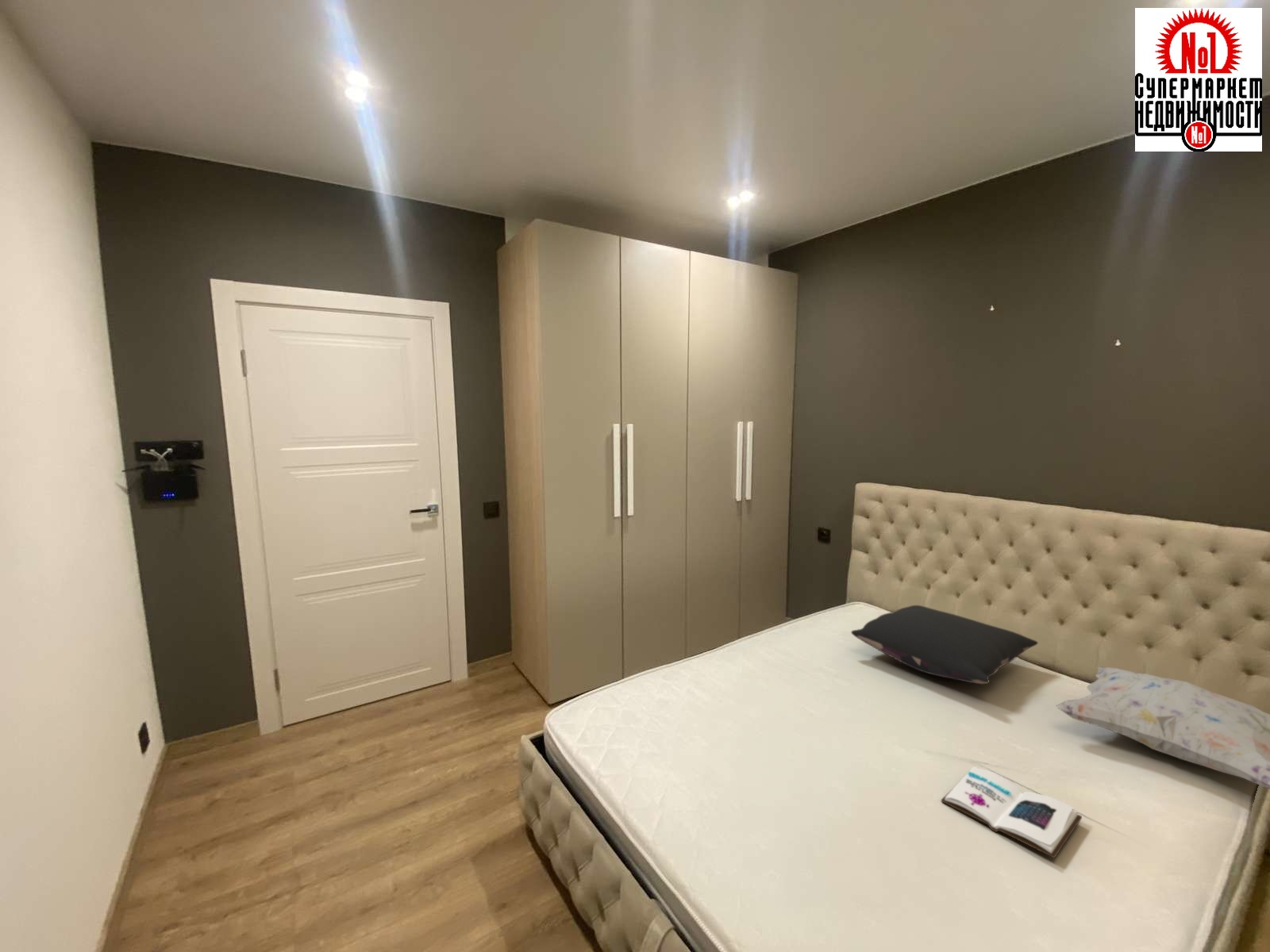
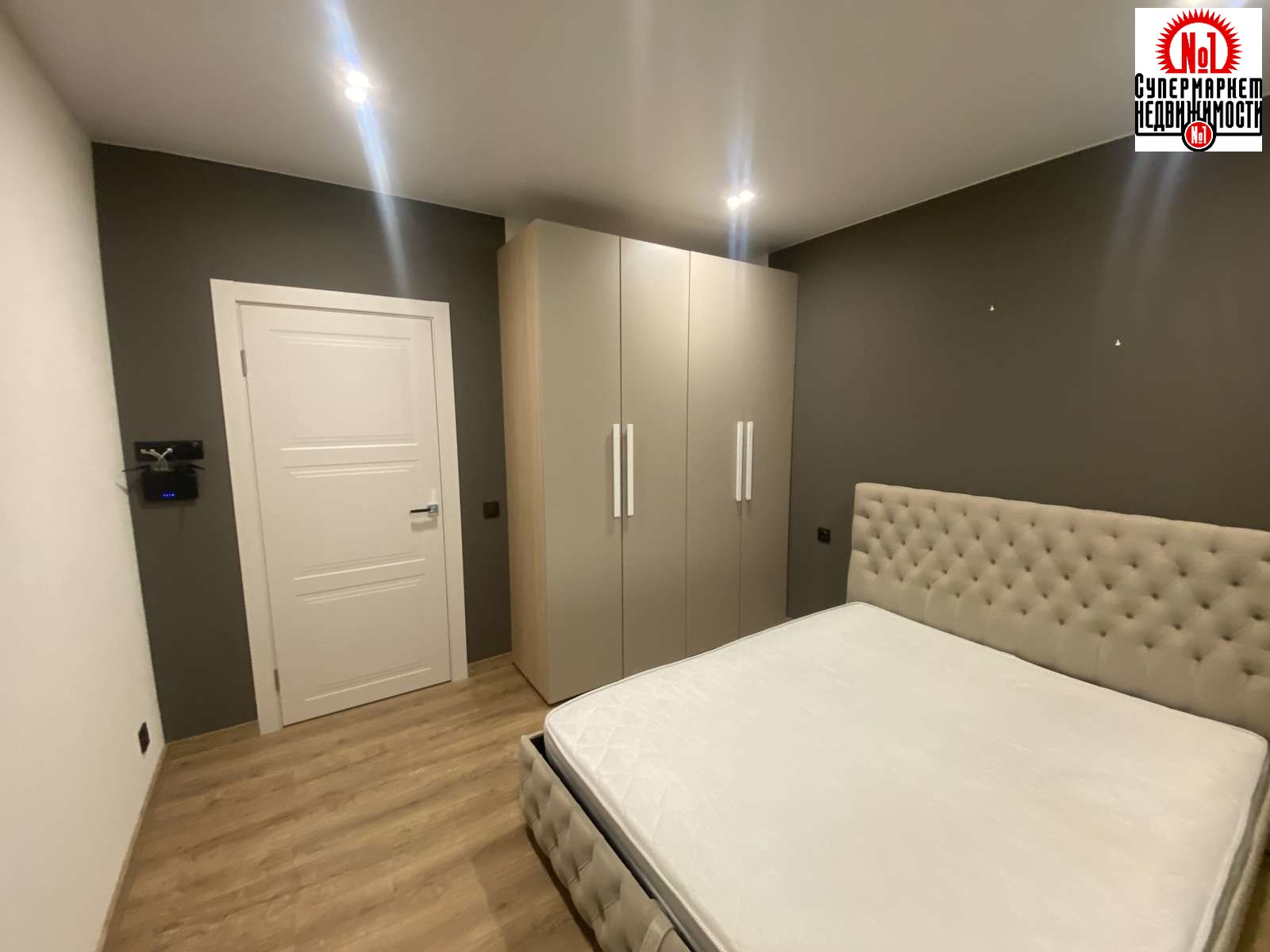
- pillow [850,605,1039,685]
- book [941,766,1083,859]
- decorative pillow [1056,666,1270,790]
